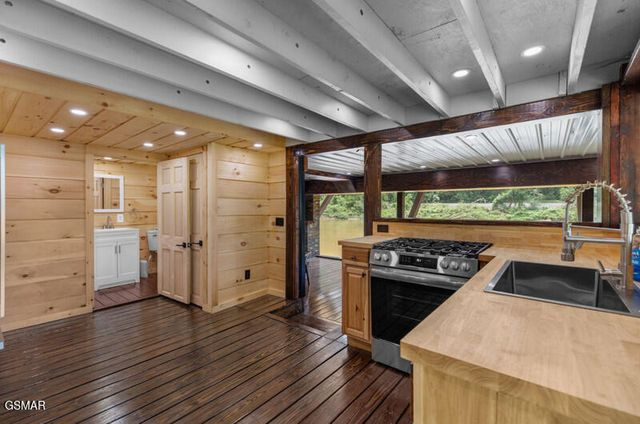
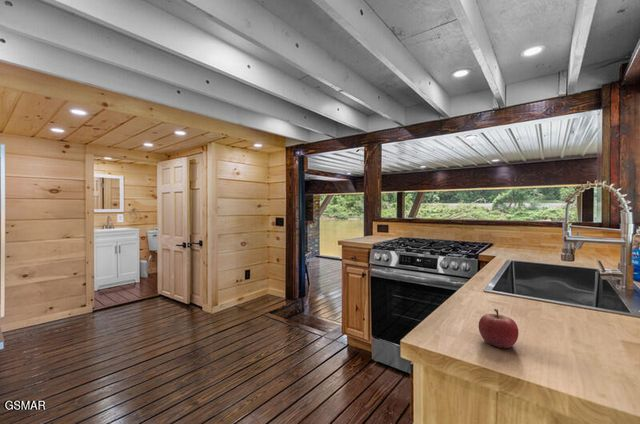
+ fruit [478,308,520,349]
